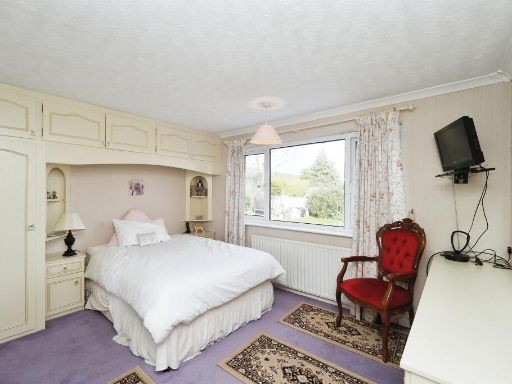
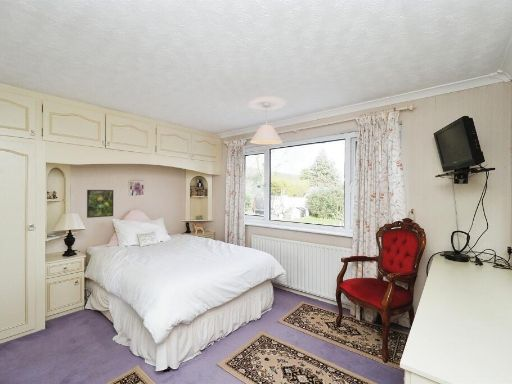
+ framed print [86,189,114,219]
